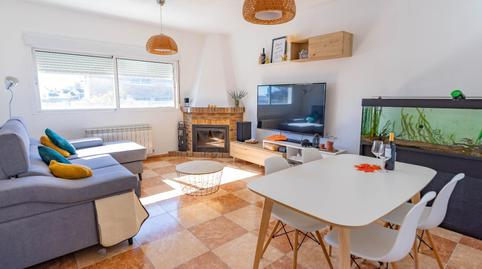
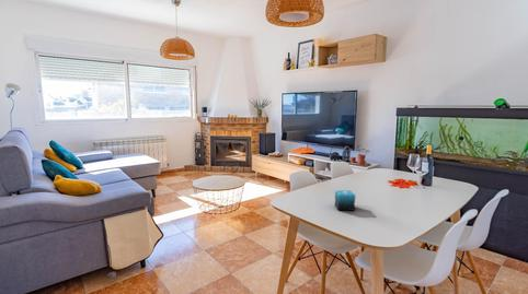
+ candle [334,189,356,212]
